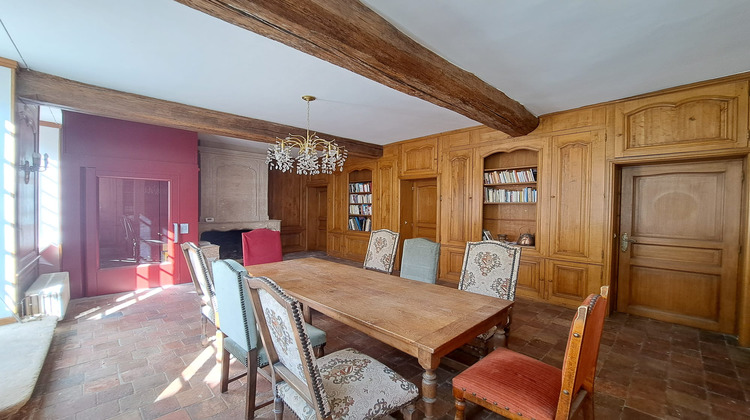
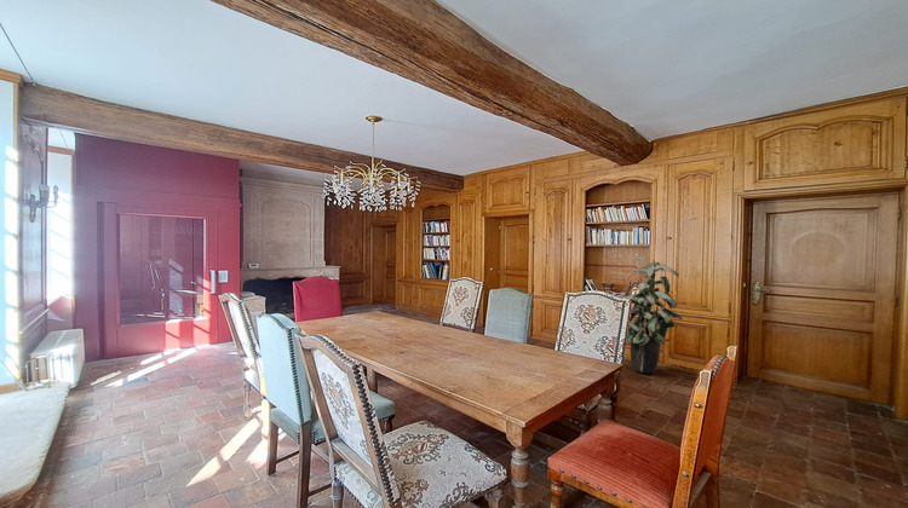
+ indoor plant [625,255,684,375]
